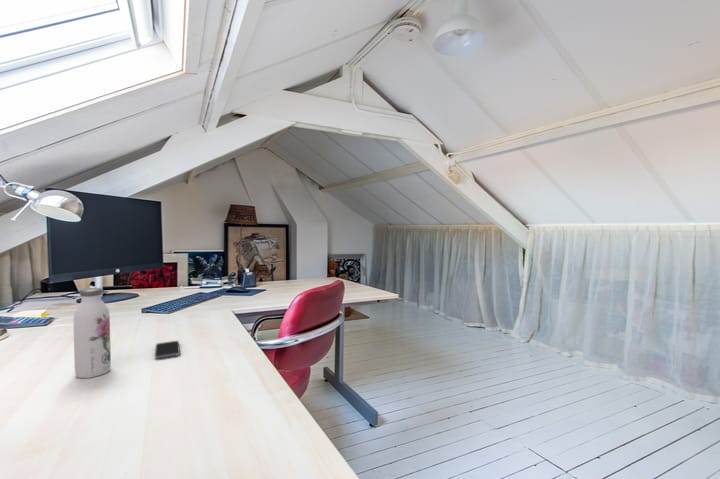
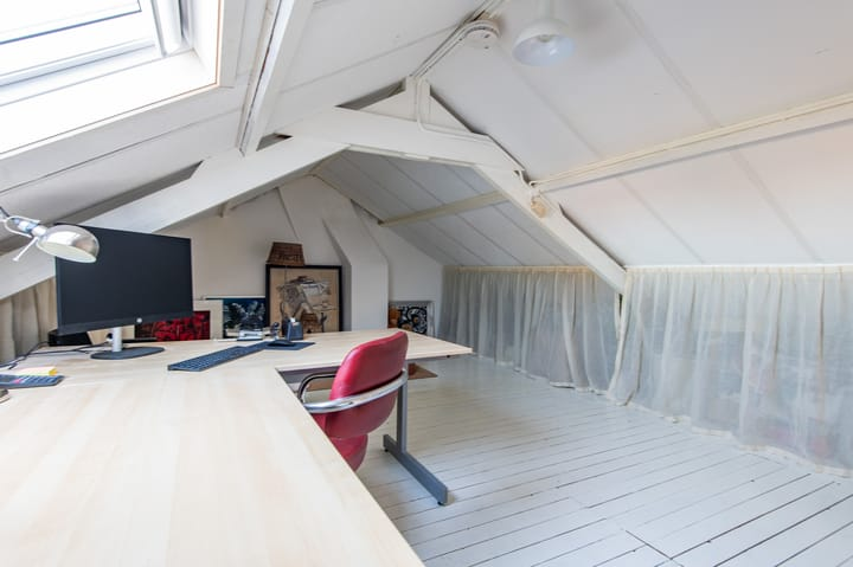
- water bottle [73,287,112,379]
- smartphone [154,340,181,360]
